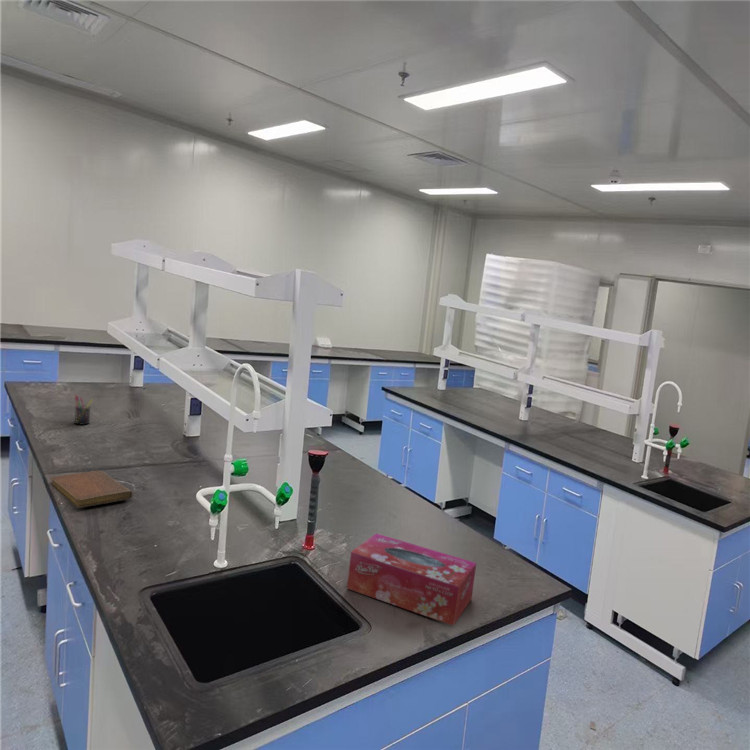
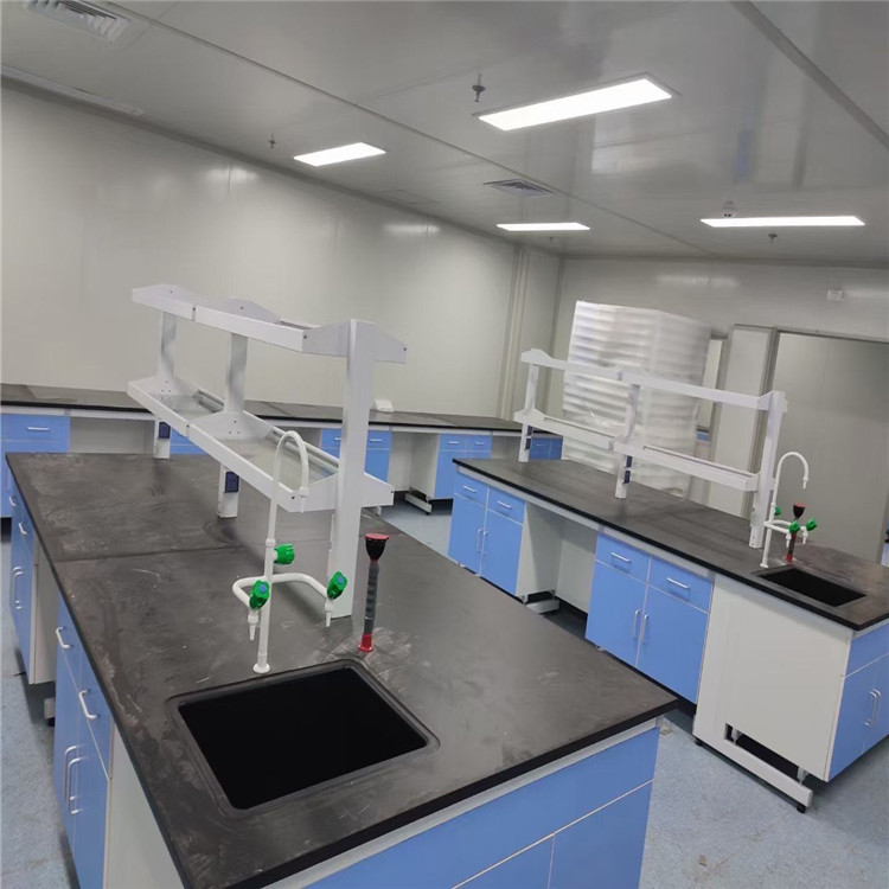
- pen holder [73,394,94,426]
- tissue box [346,532,477,627]
- notebook [49,470,134,509]
